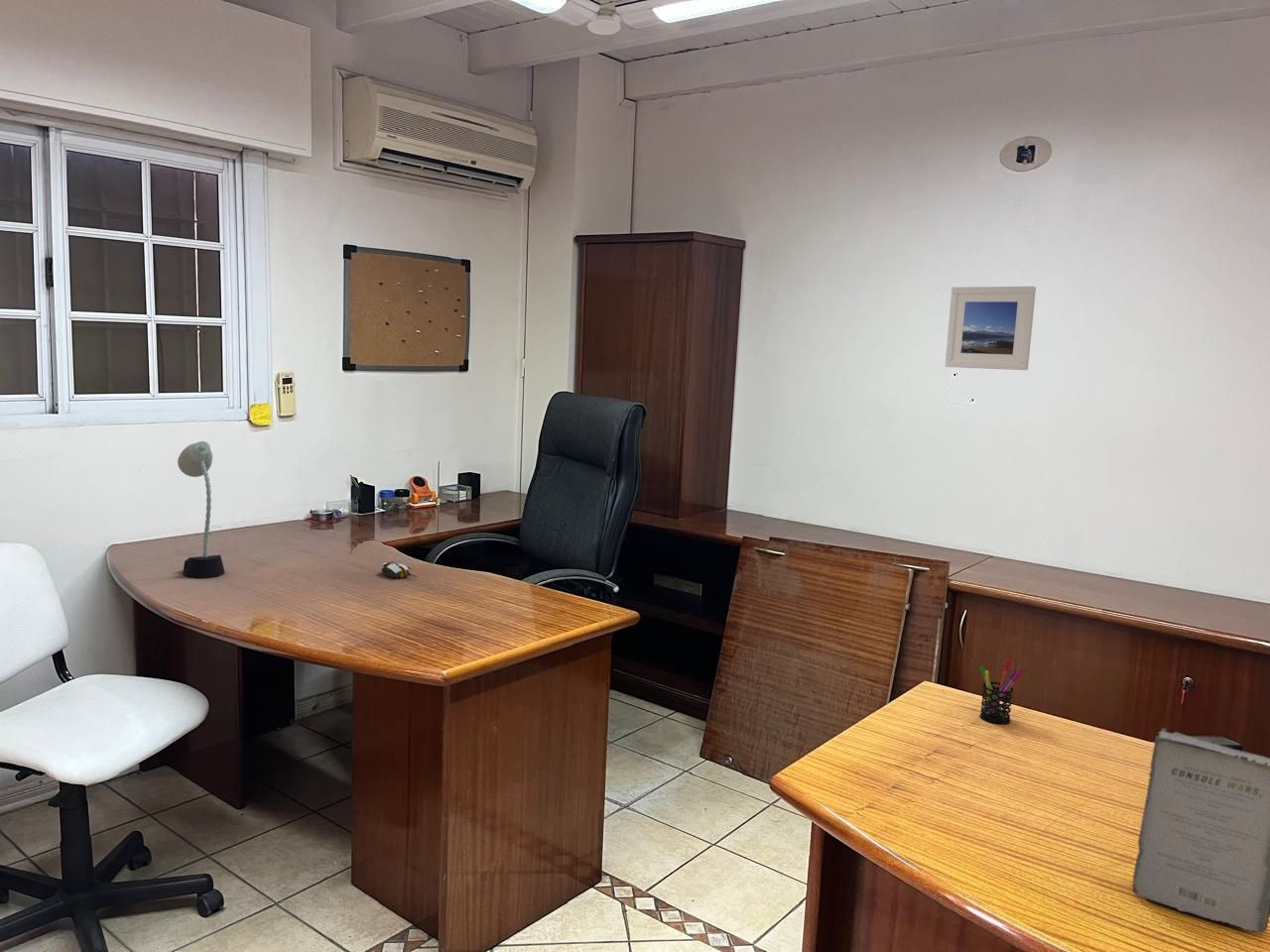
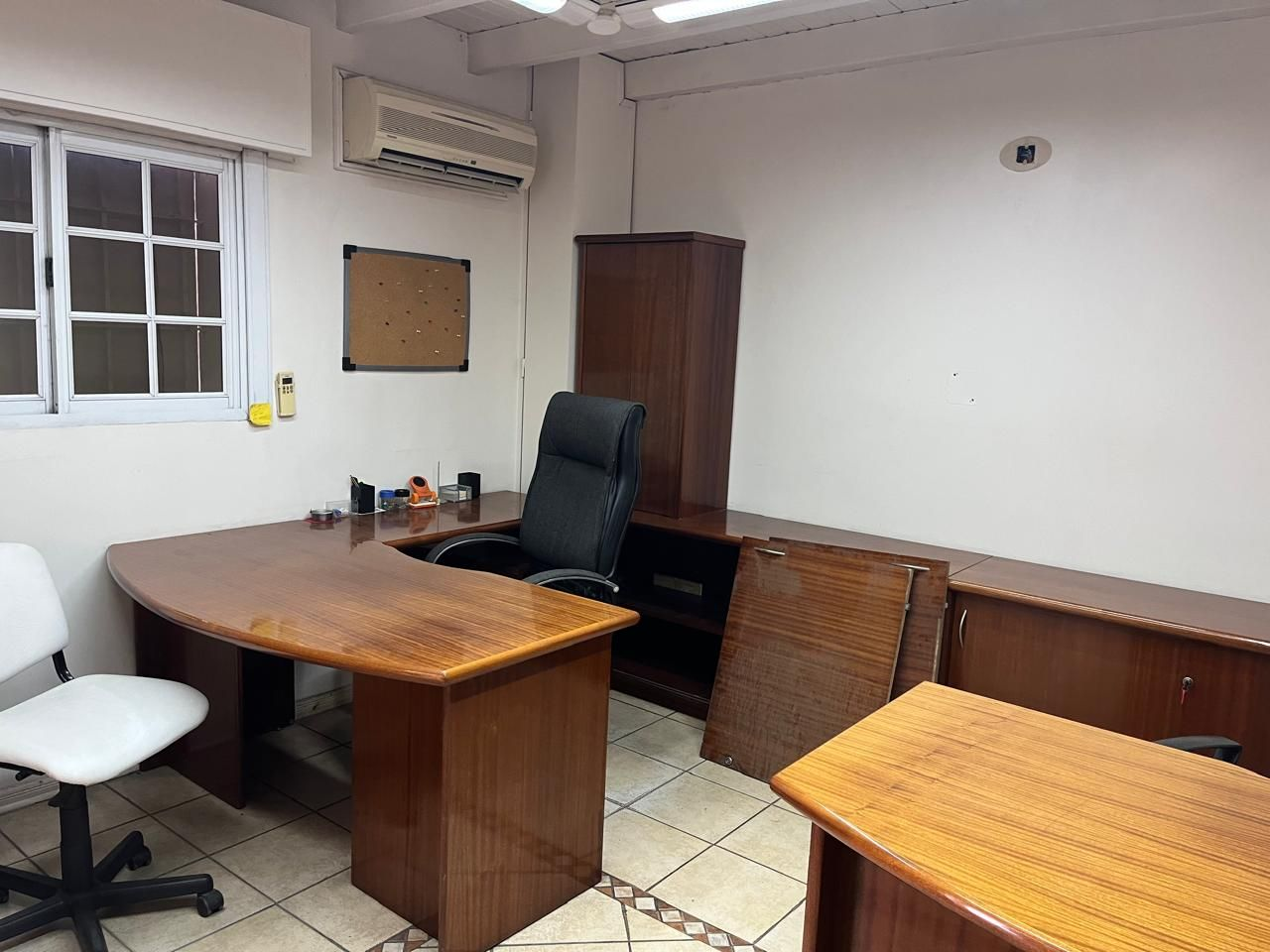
- computer mouse [380,560,418,579]
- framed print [945,286,1037,371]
- desk lamp [177,440,225,578]
- pen holder [978,659,1023,726]
- book [1131,727,1270,933]
